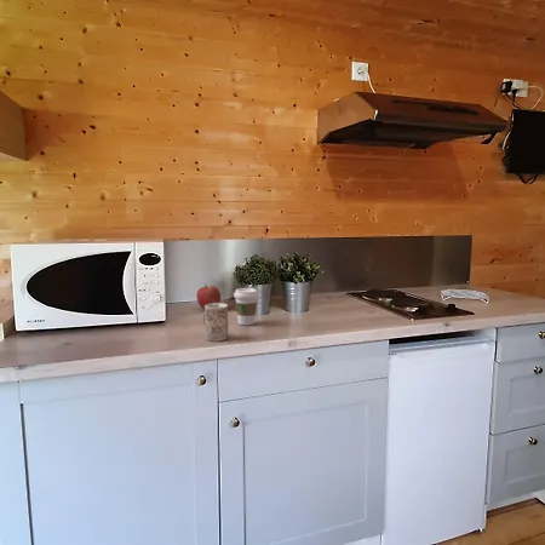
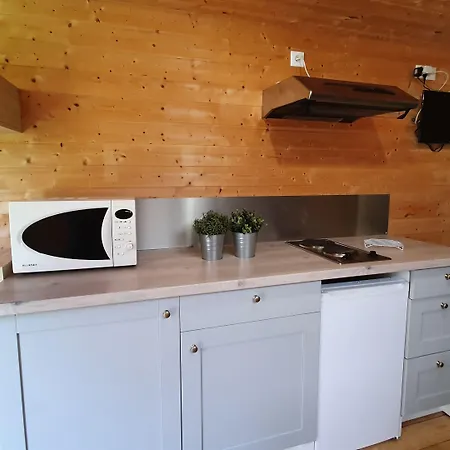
- coffee cup [233,287,260,326]
- apple [195,282,222,310]
- mug [201,302,229,343]
